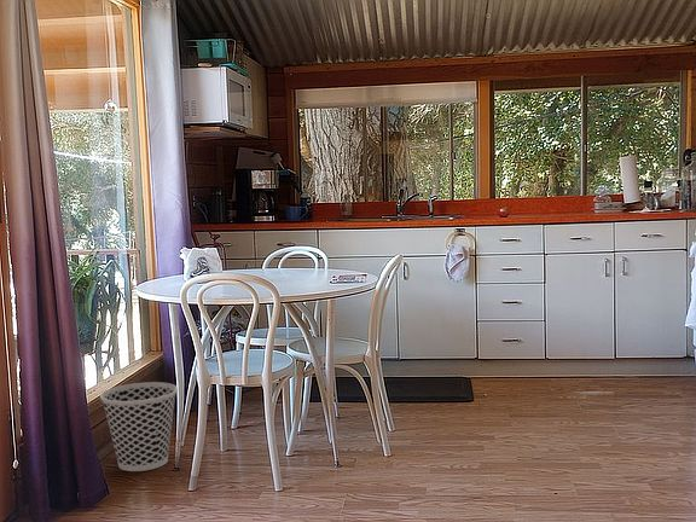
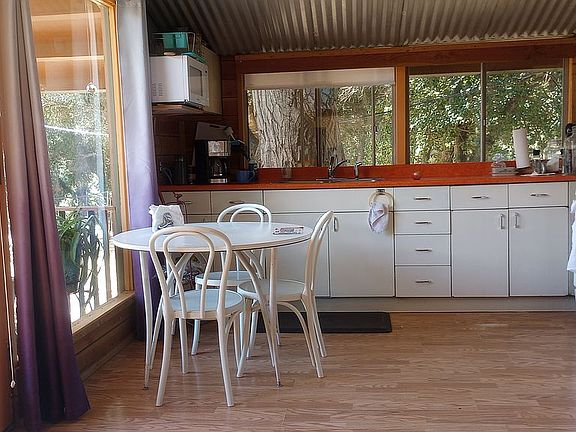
- wastebasket [99,381,179,472]
